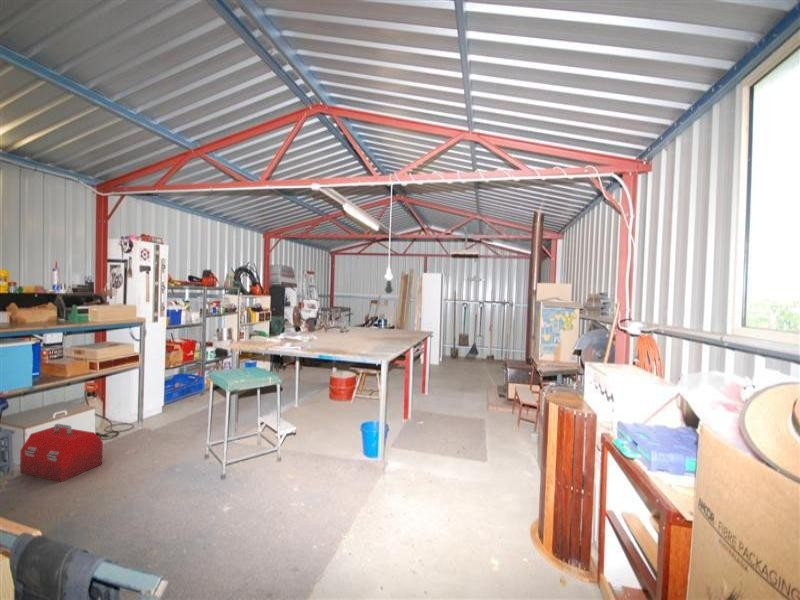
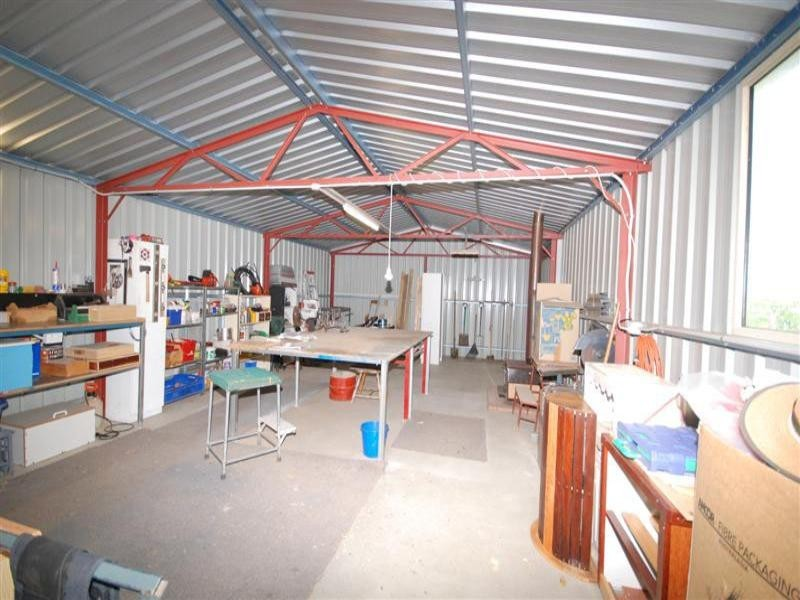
- toolbox [19,423,104,483]
